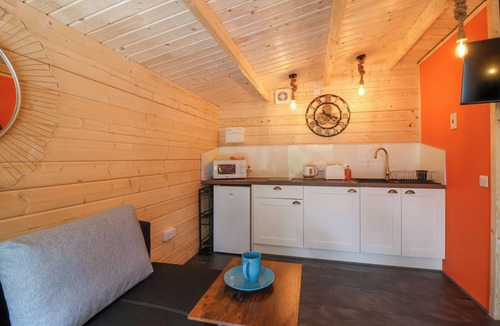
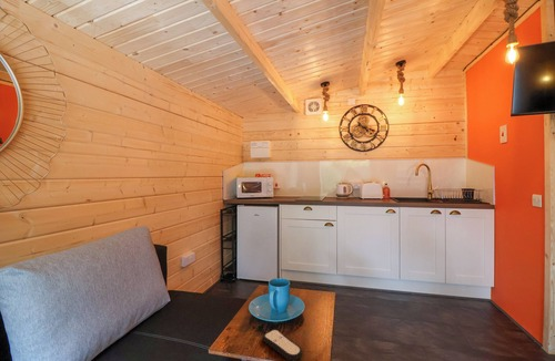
+ remote control [262,329,304,361]
